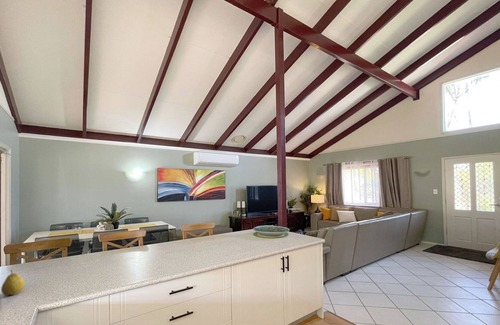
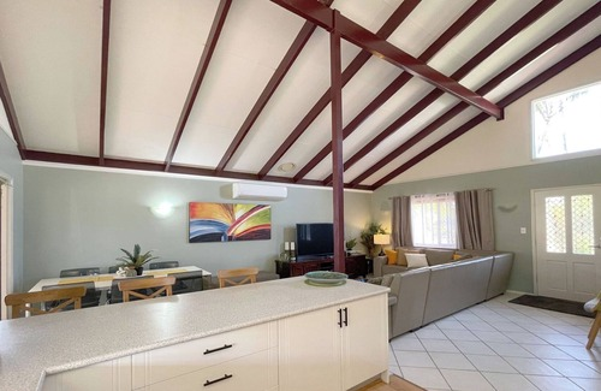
- fruit [0,269,26,297]
